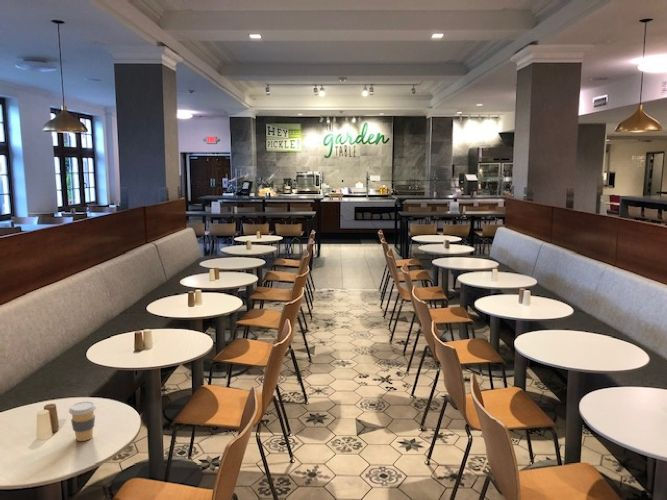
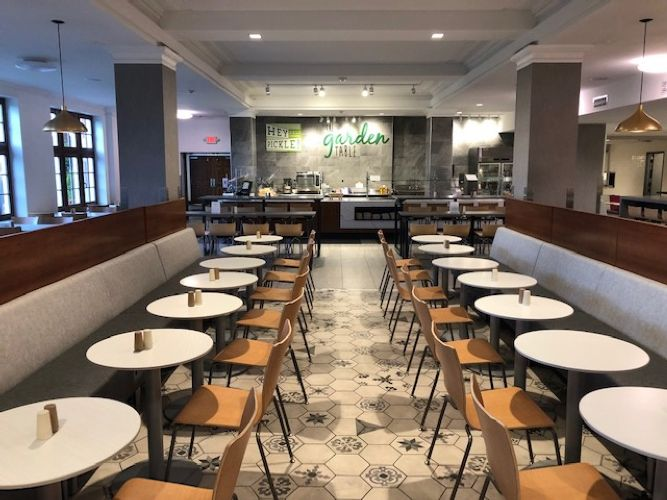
- coffee cup [68,401,97,442]
